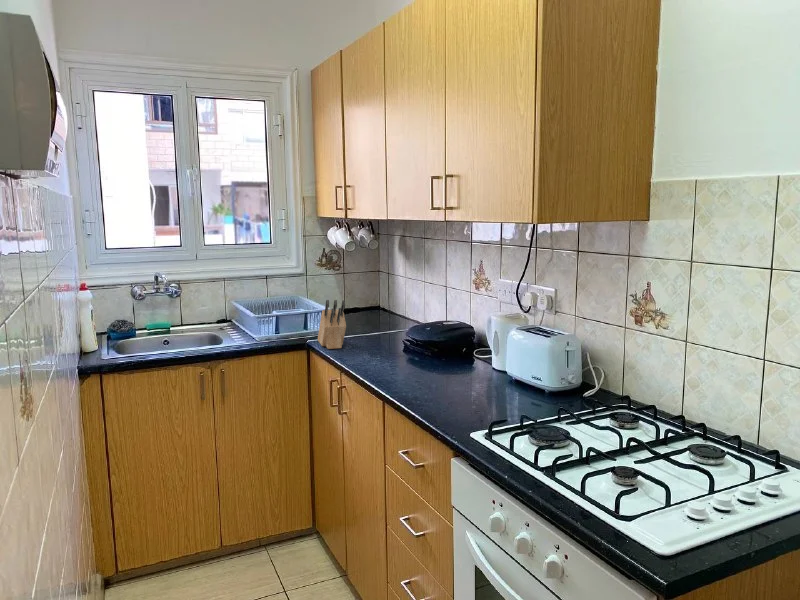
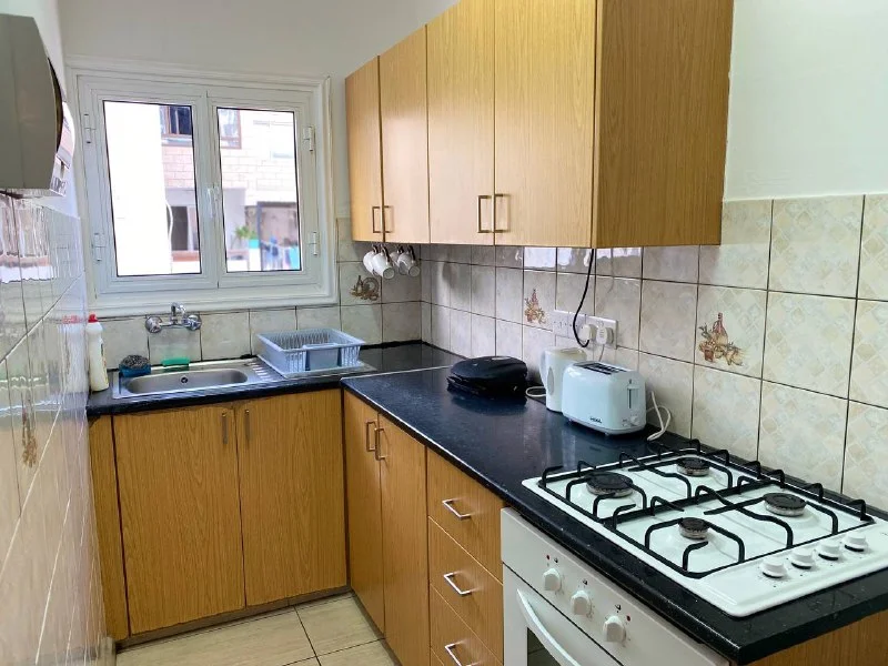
- knife block [317,299,347,350]
